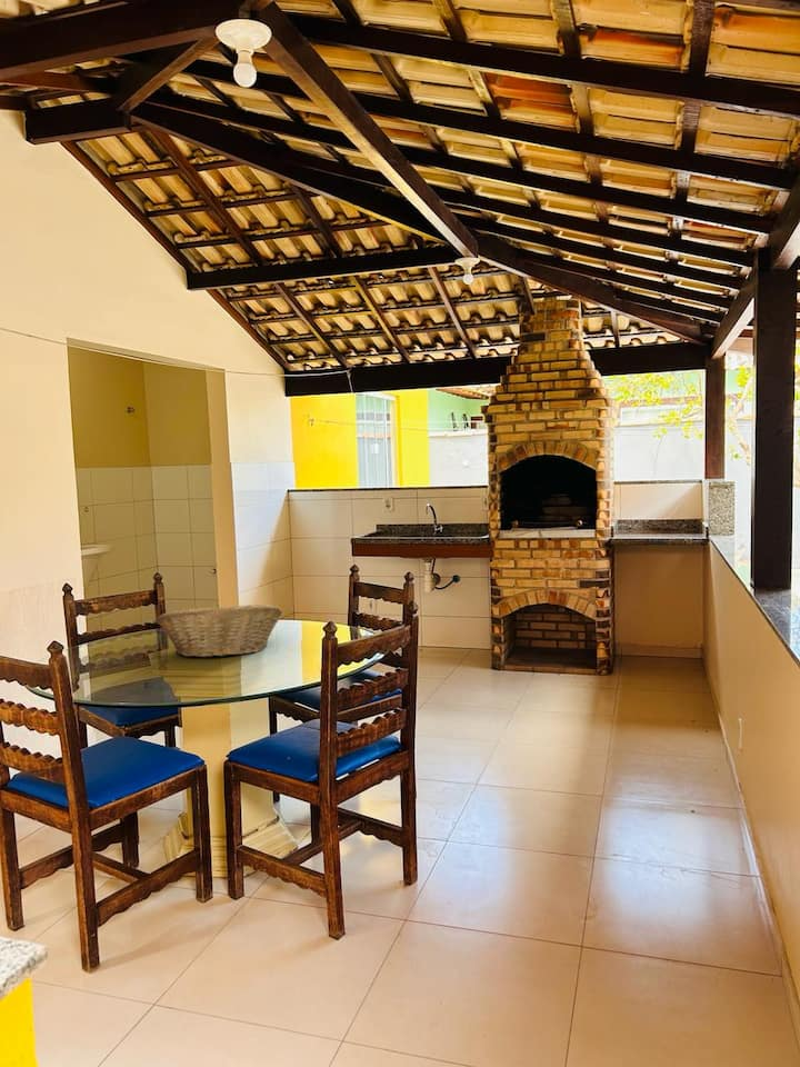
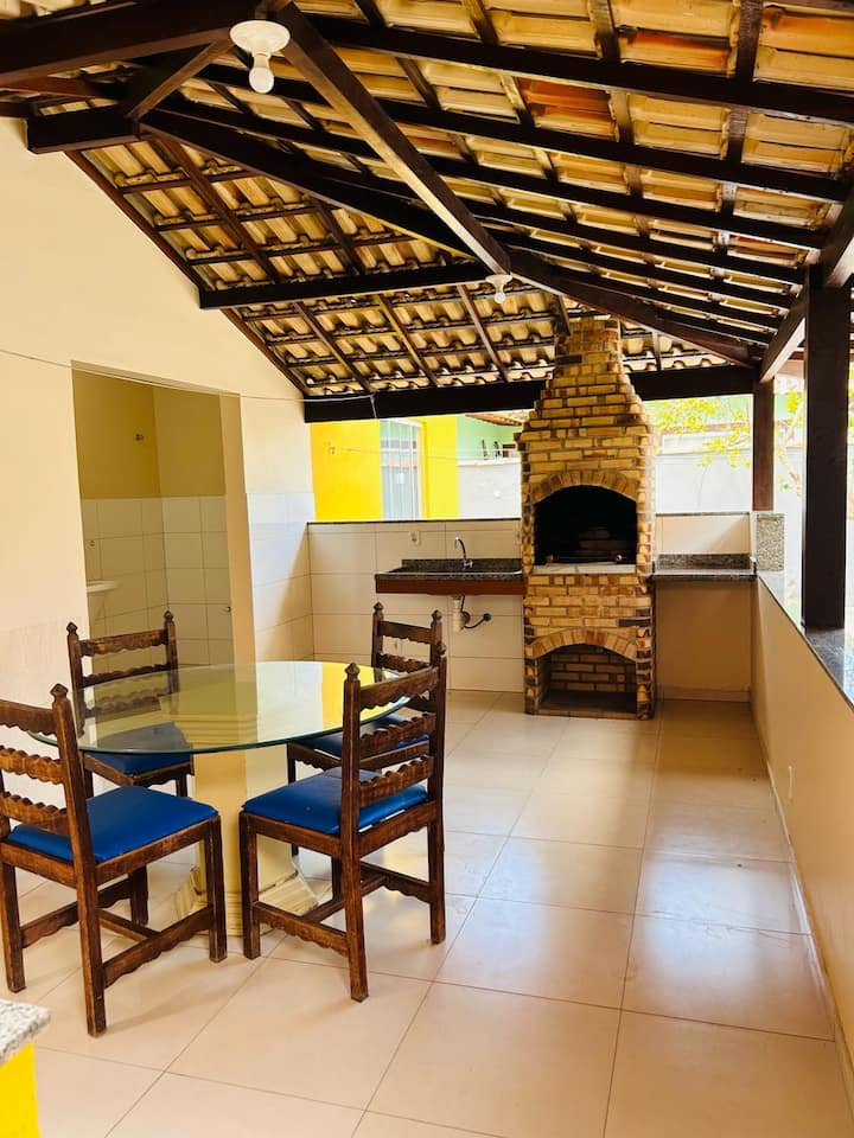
- fruit basket [154,604,283,658]
